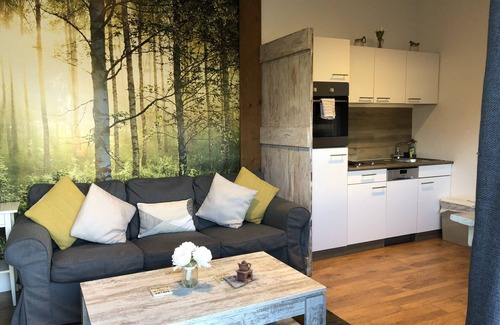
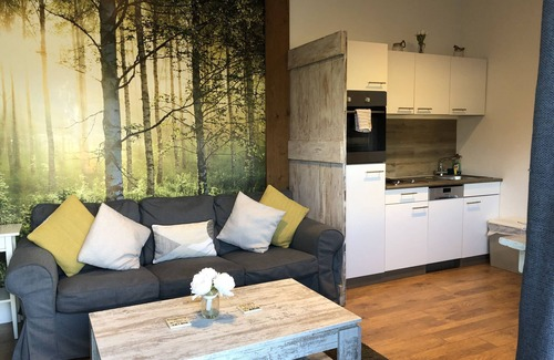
- teapot [223,259,259,289]
